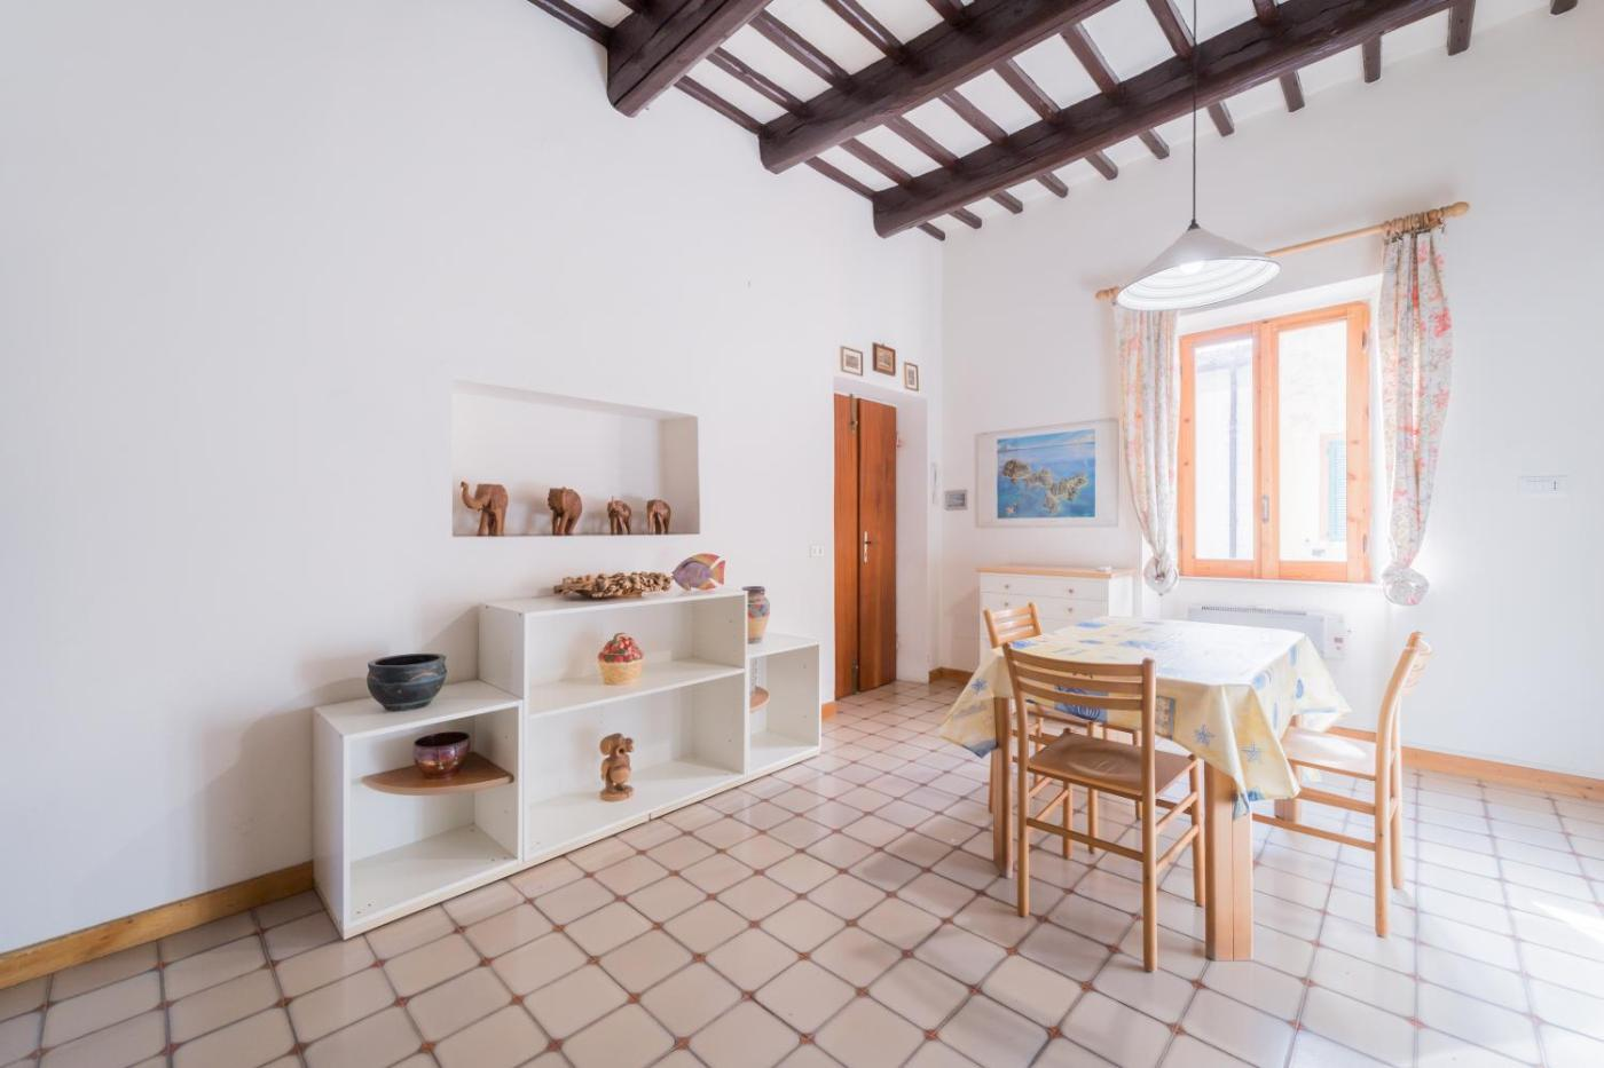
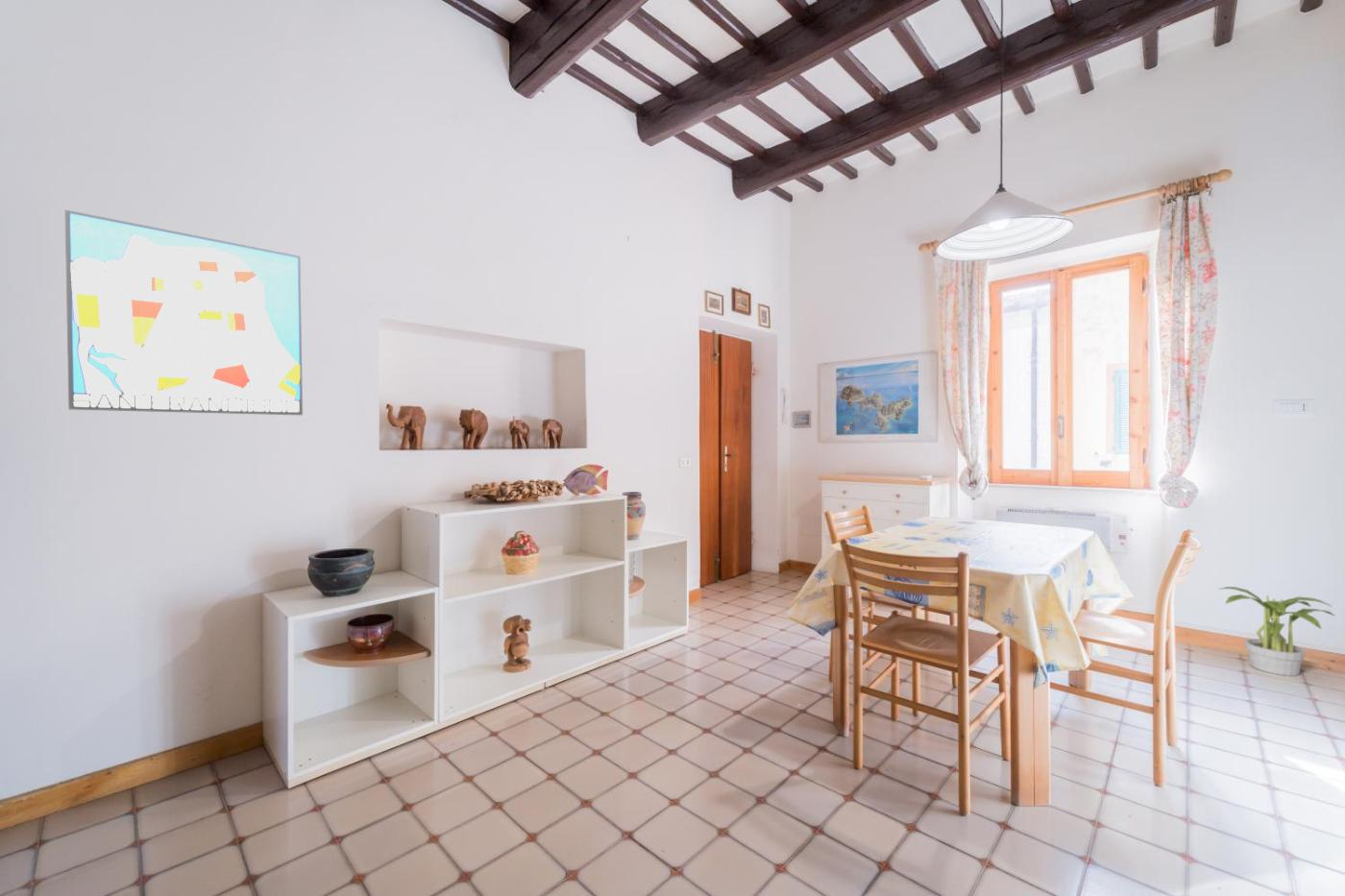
+ wall art [64,209,304,416]
+ potted plant [1217,586,1335,677]
